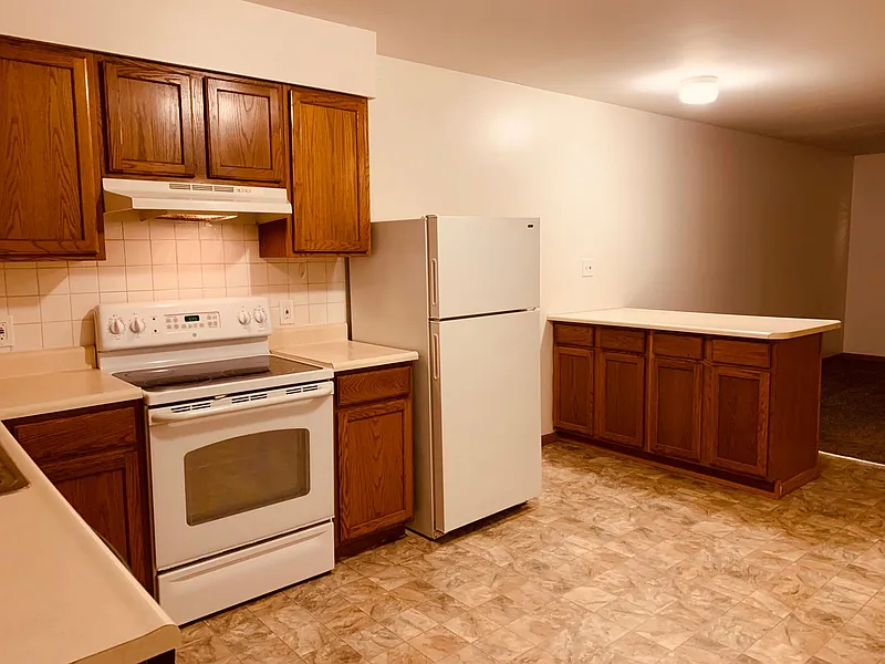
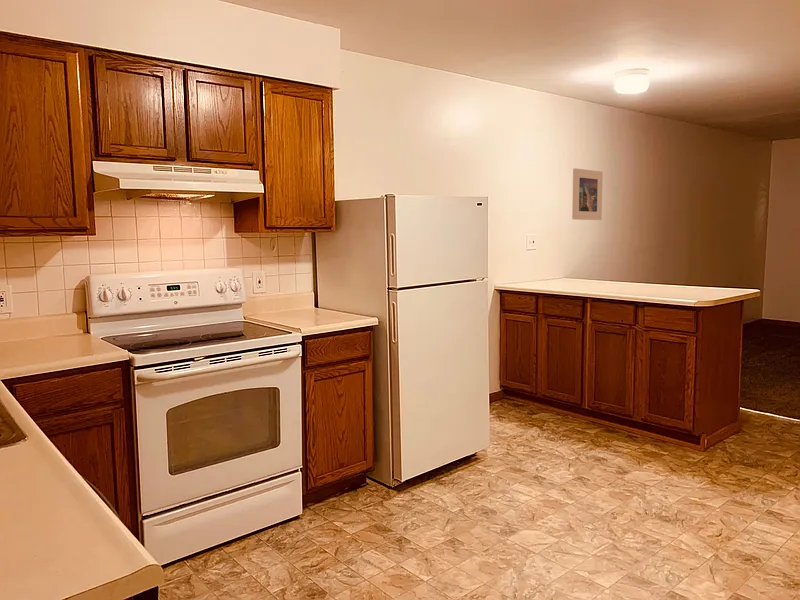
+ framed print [571,168,604,221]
